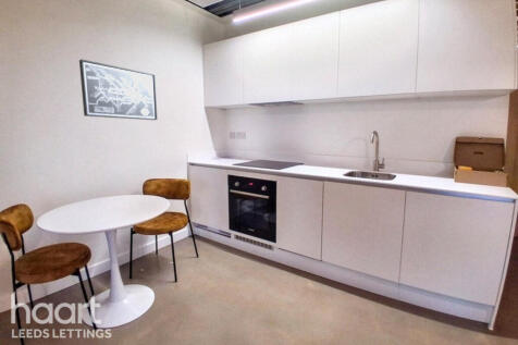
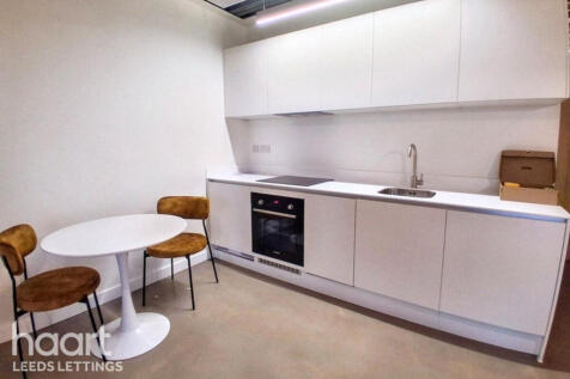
- wall art [78,58,159,121]
